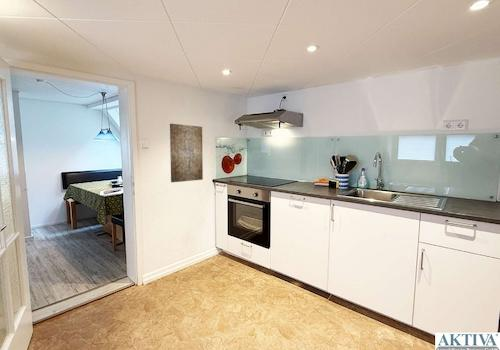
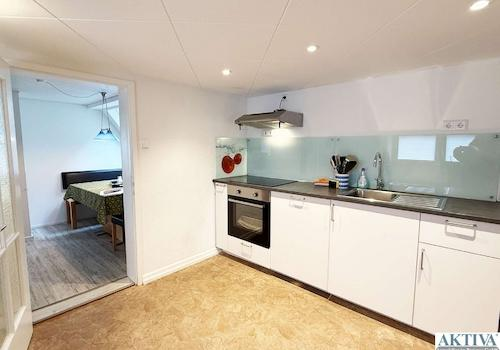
- wall art [169,123,204,183]
